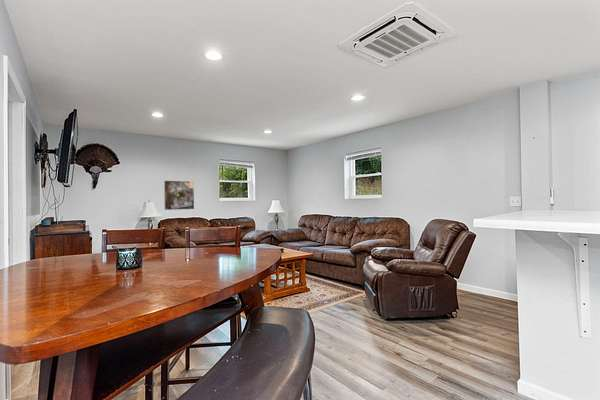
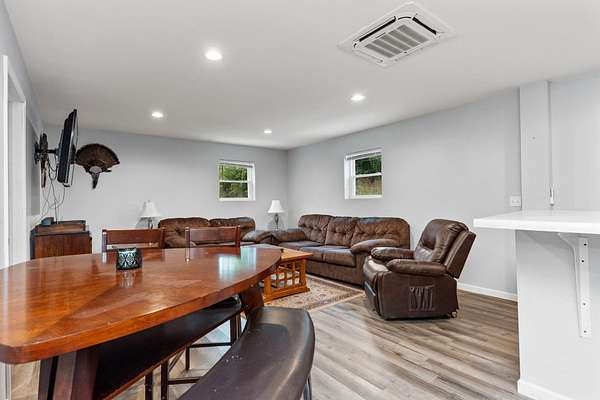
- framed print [163,180,195,211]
